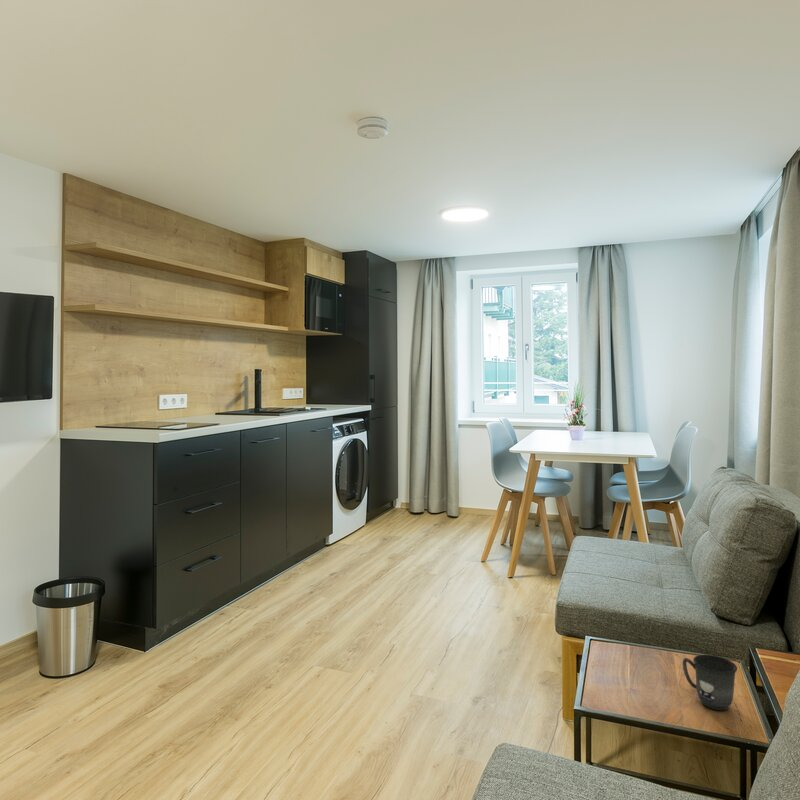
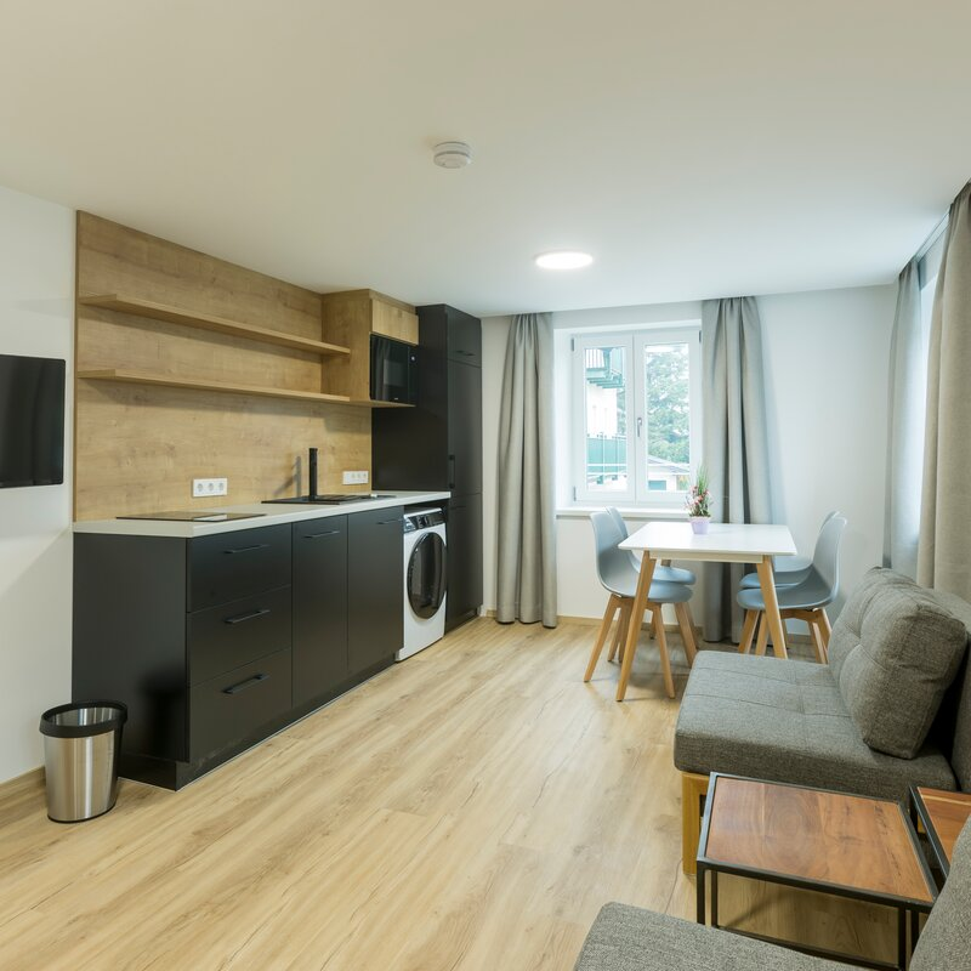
- mug [681,654,738,711]
